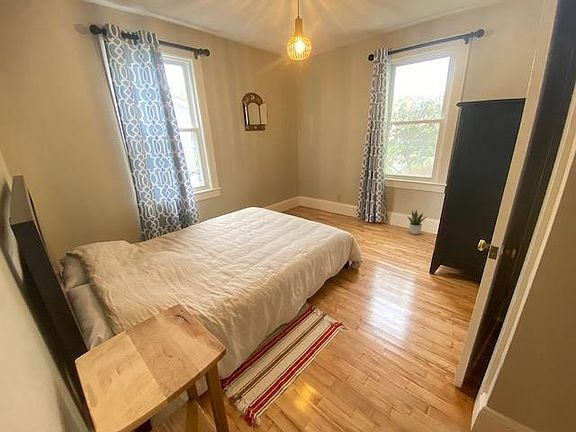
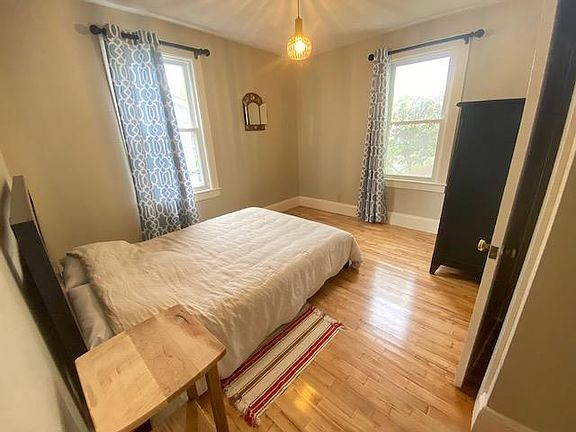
- potted plant [406,208,428,235]
